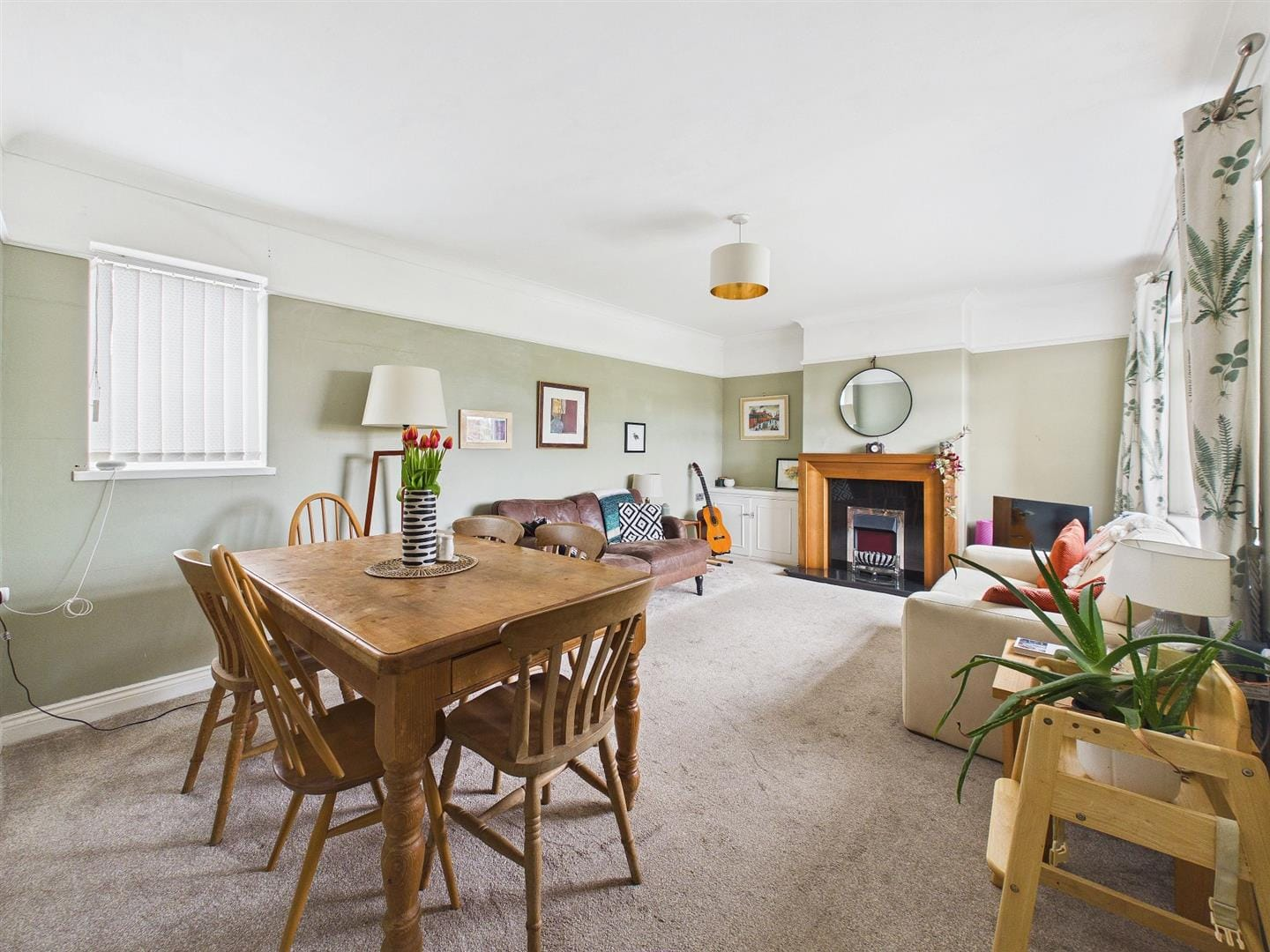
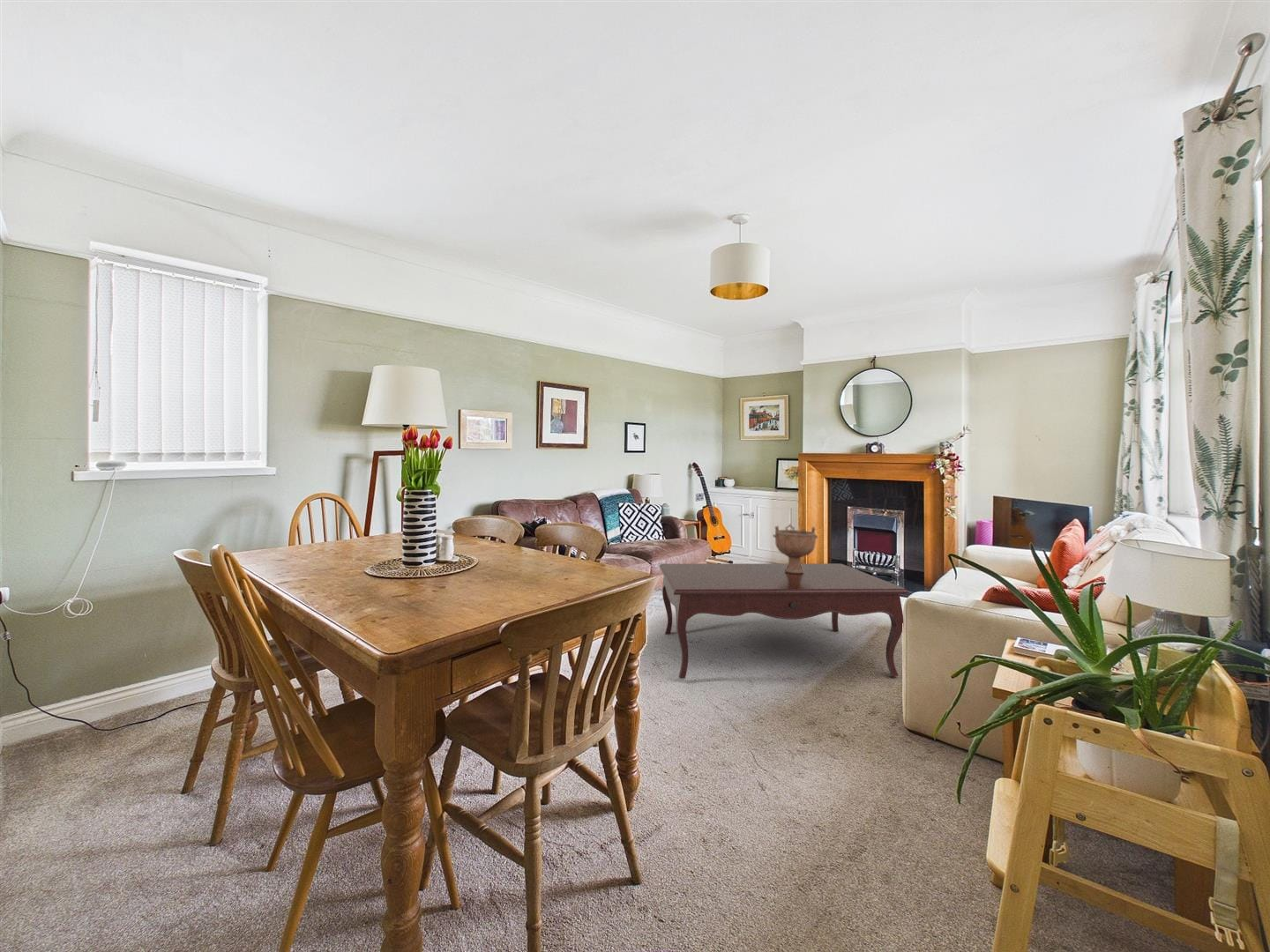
+ coffee table [658,562,909,680]
+ decorative bowl [772,523,818,573]
